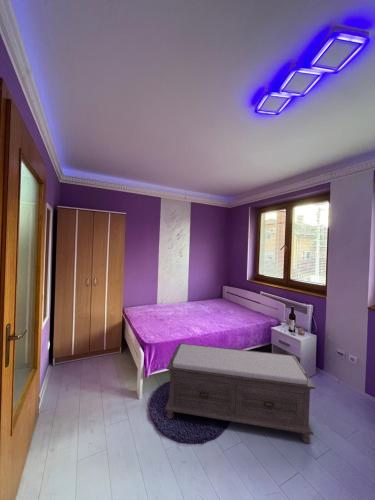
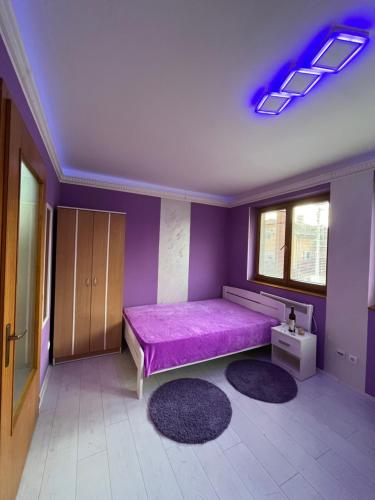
- bench [164,342,316,444]
